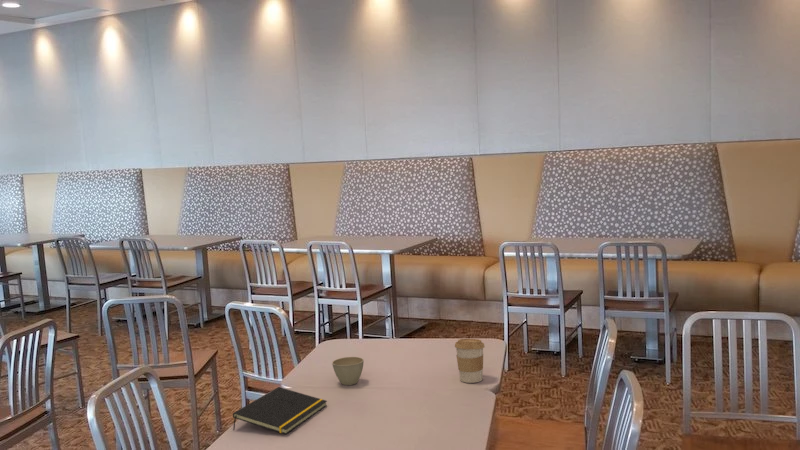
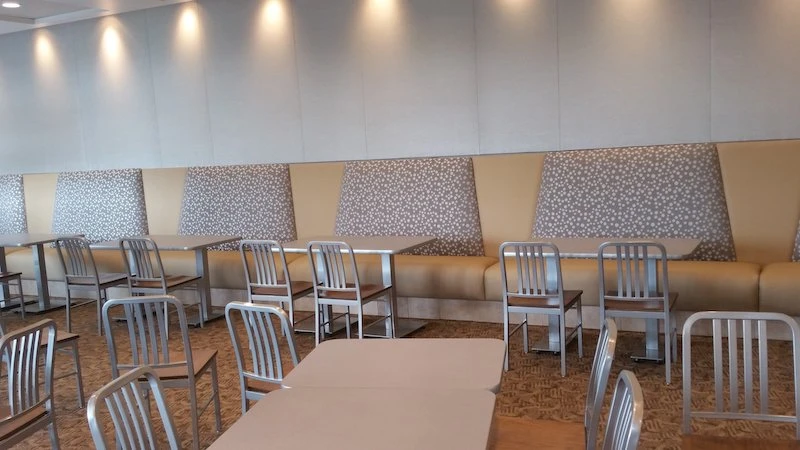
- coffee cup [454,338,486,384]
- flower pot [331,356,365,386]
- notepad [232,386,328,435]
